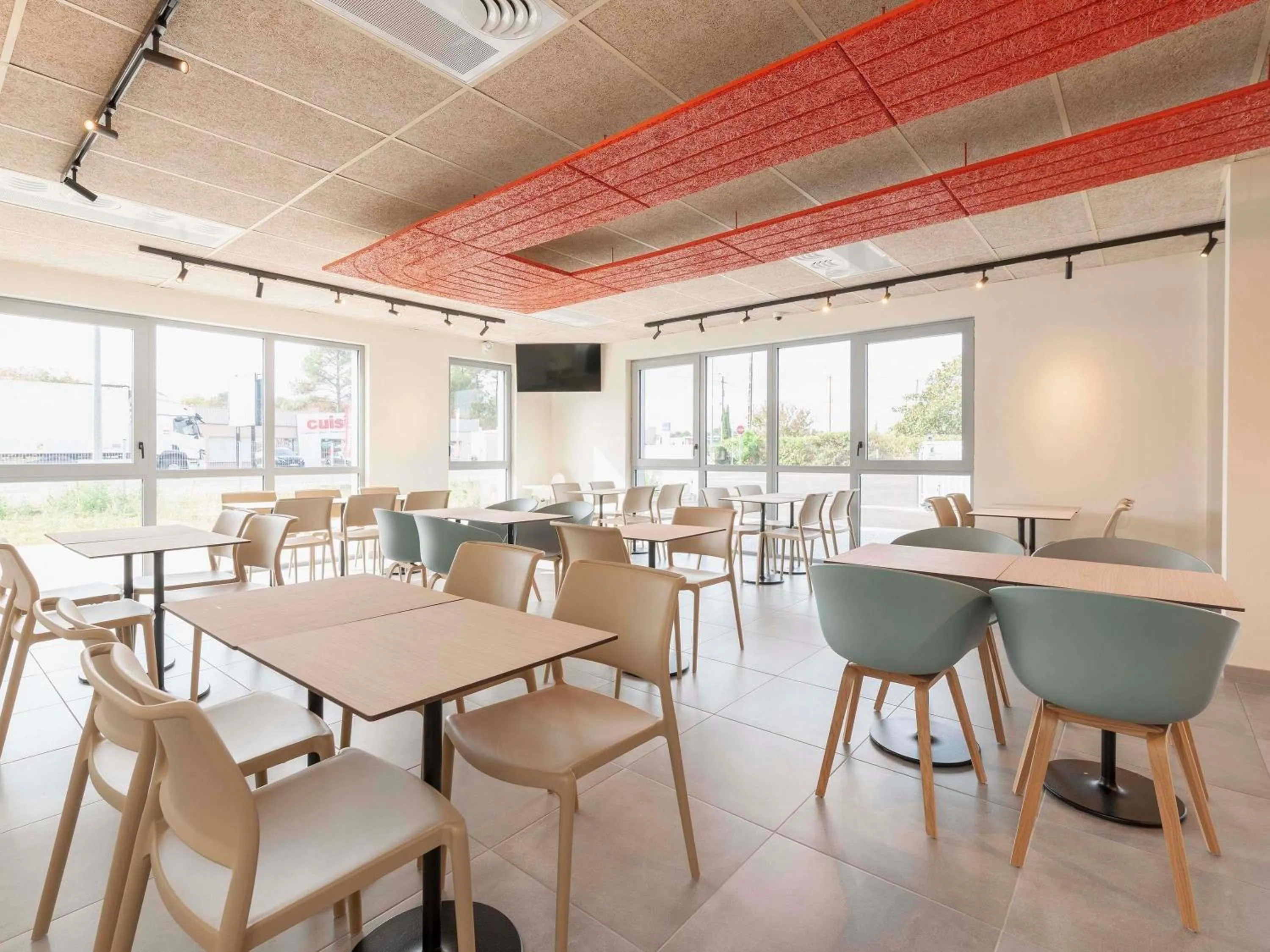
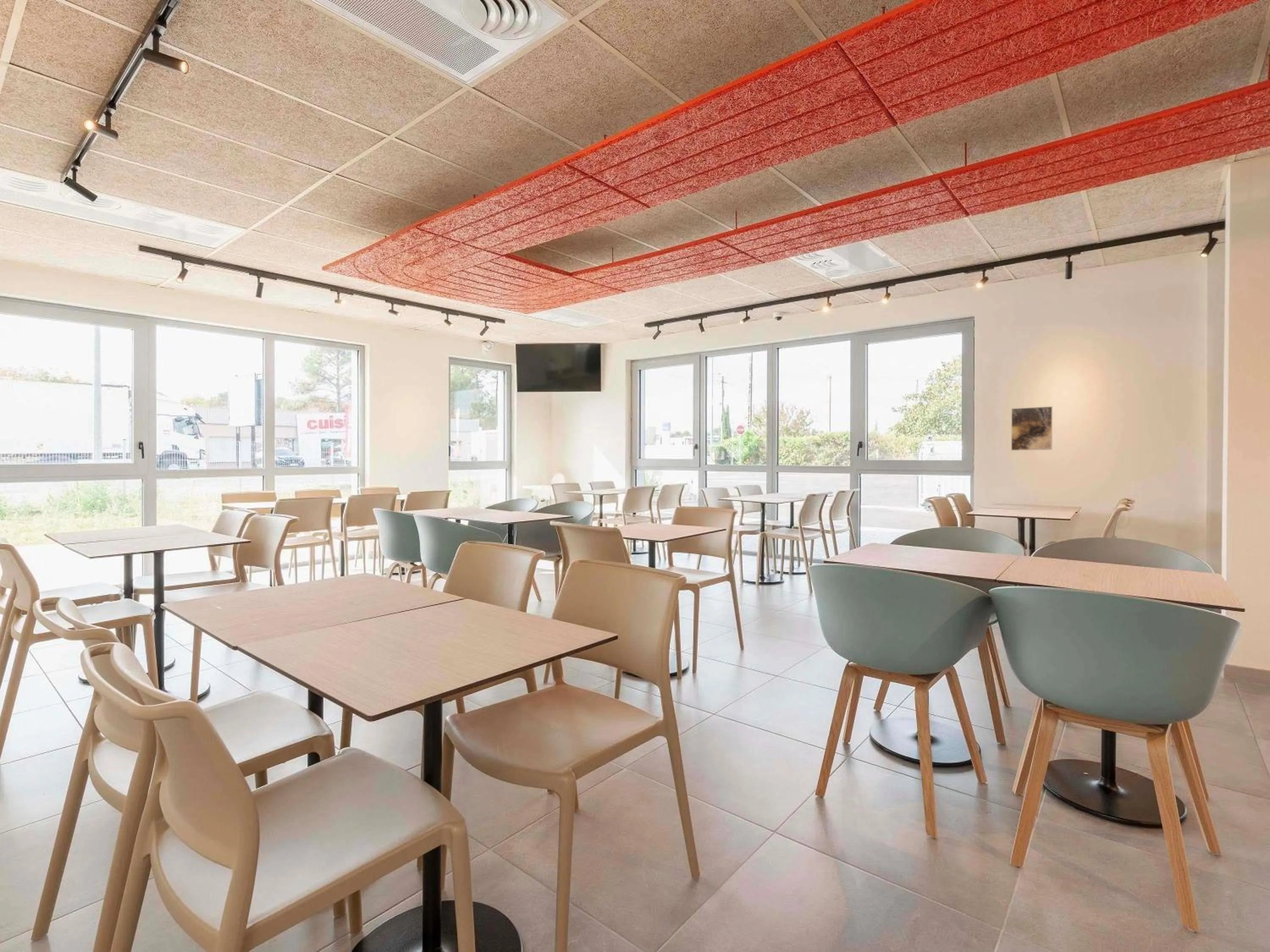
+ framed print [1011,406,1053,451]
